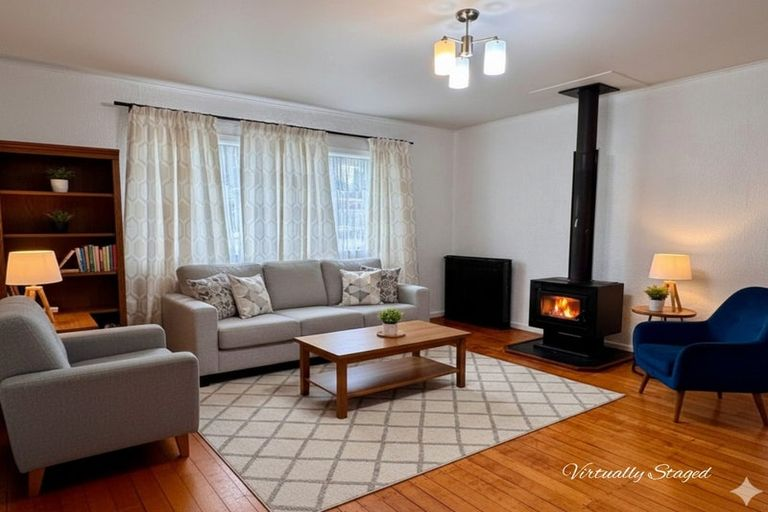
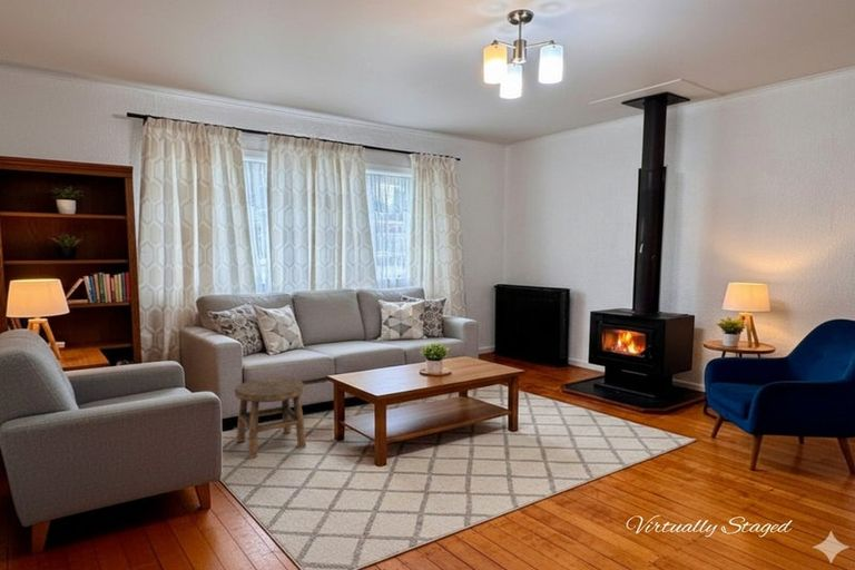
+ stool [234,376,307,460]
